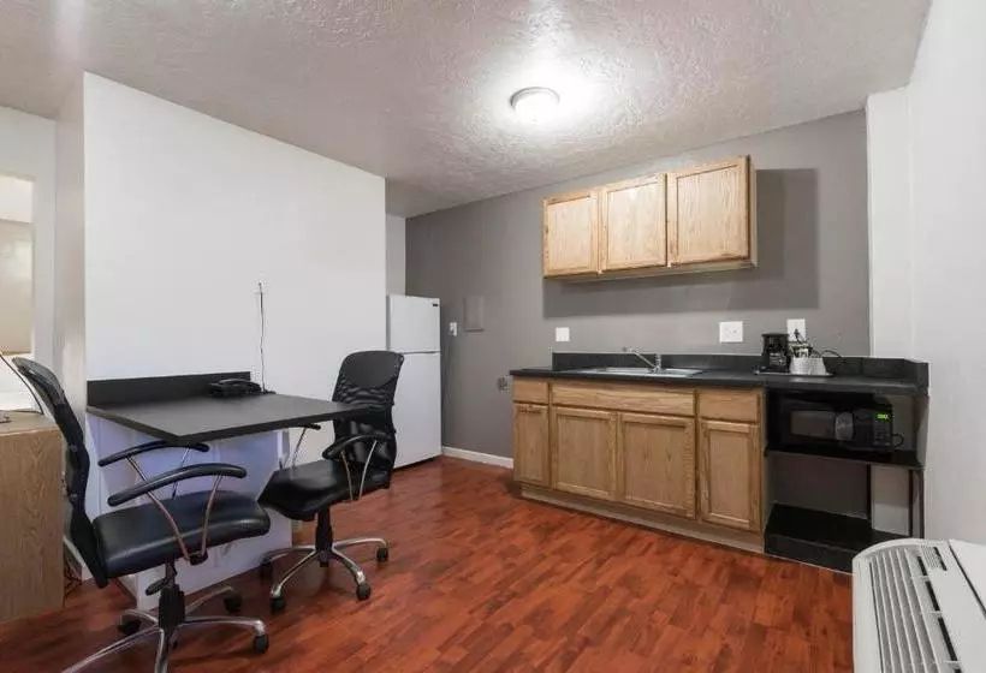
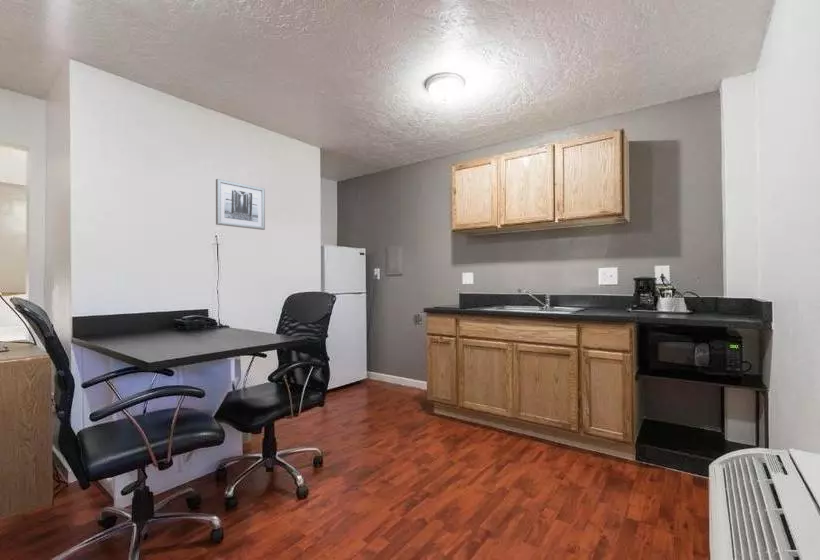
+ wall art [215,178,266,231]
